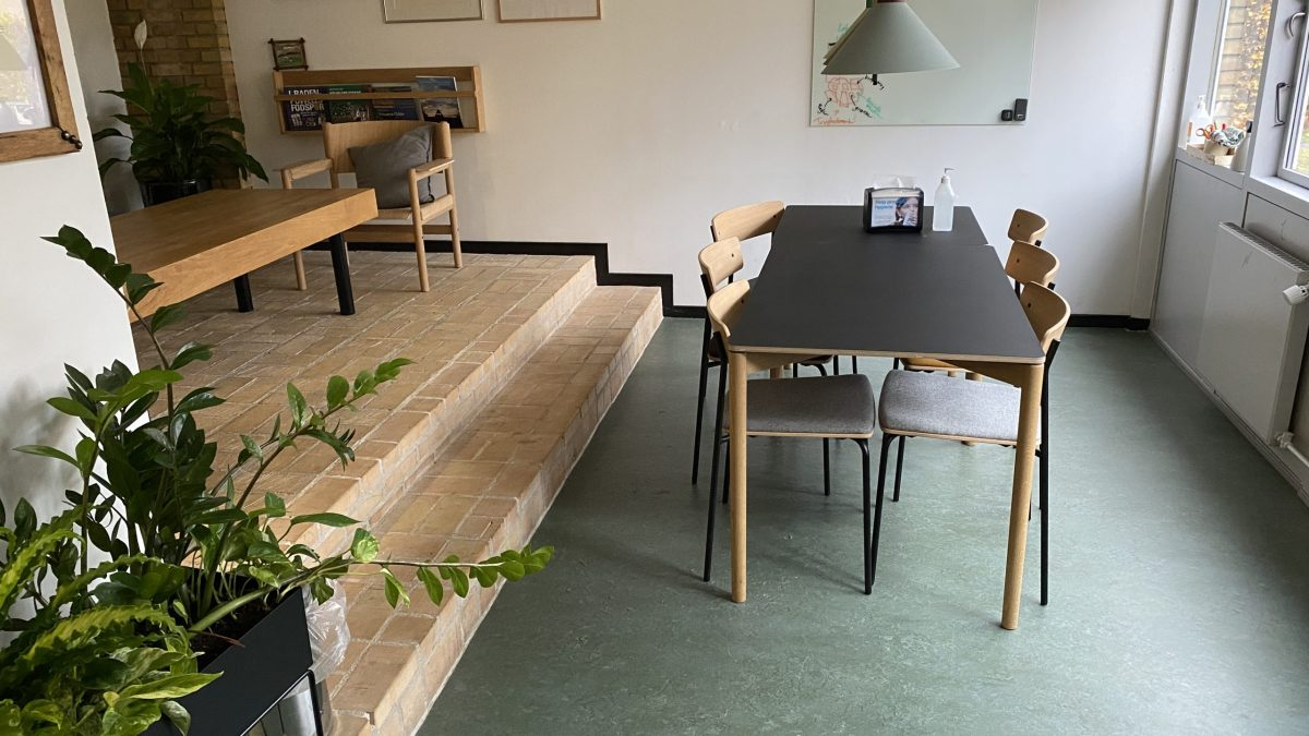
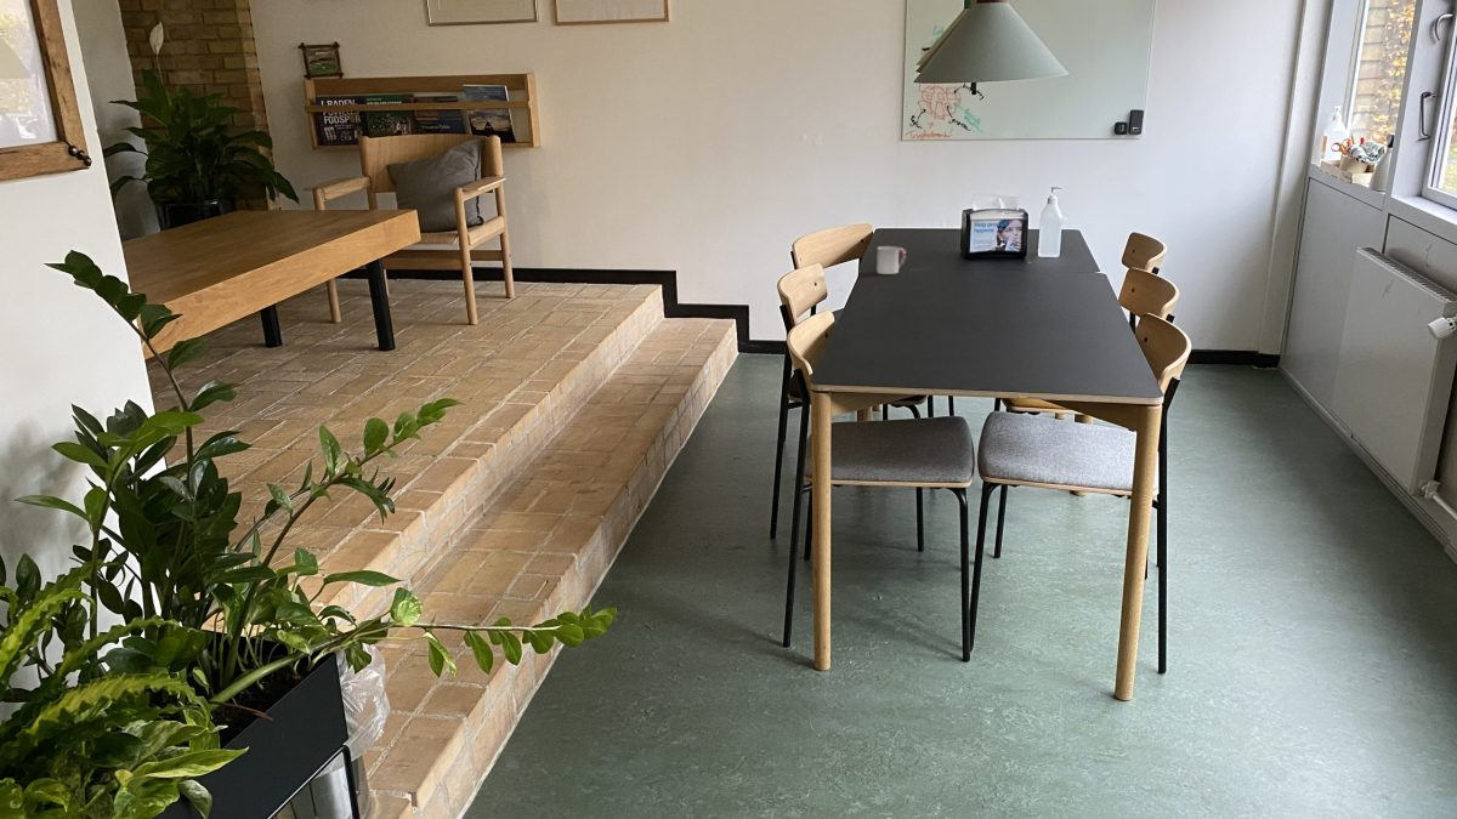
+ cup [875,245,907,275]
